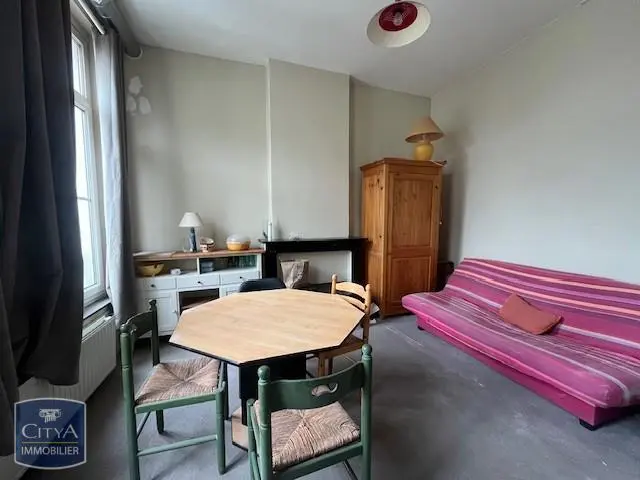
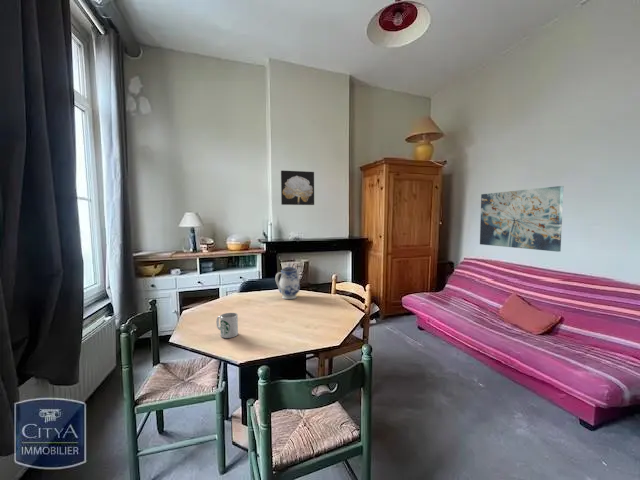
+ wall art [280,170,315,206]
+ teapot [275,261,302,300]
+ wall art [479,185,565,253]
+ mug [215,312,239,339]
